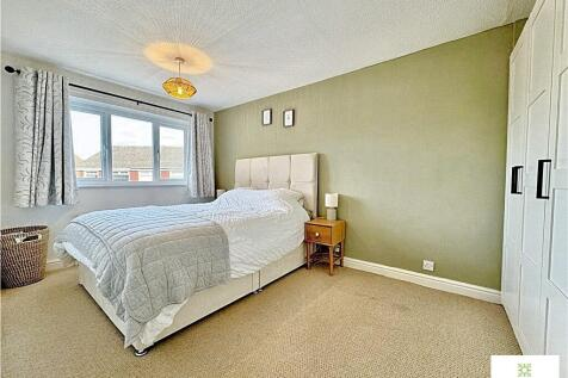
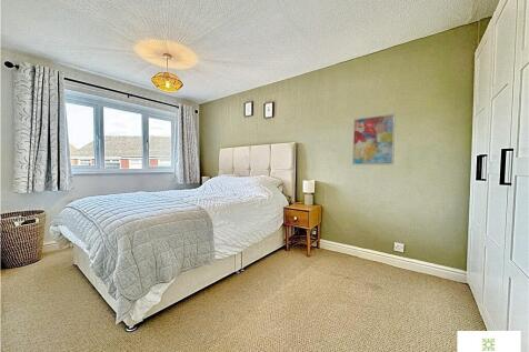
+ wall art [351,112,397,165]
